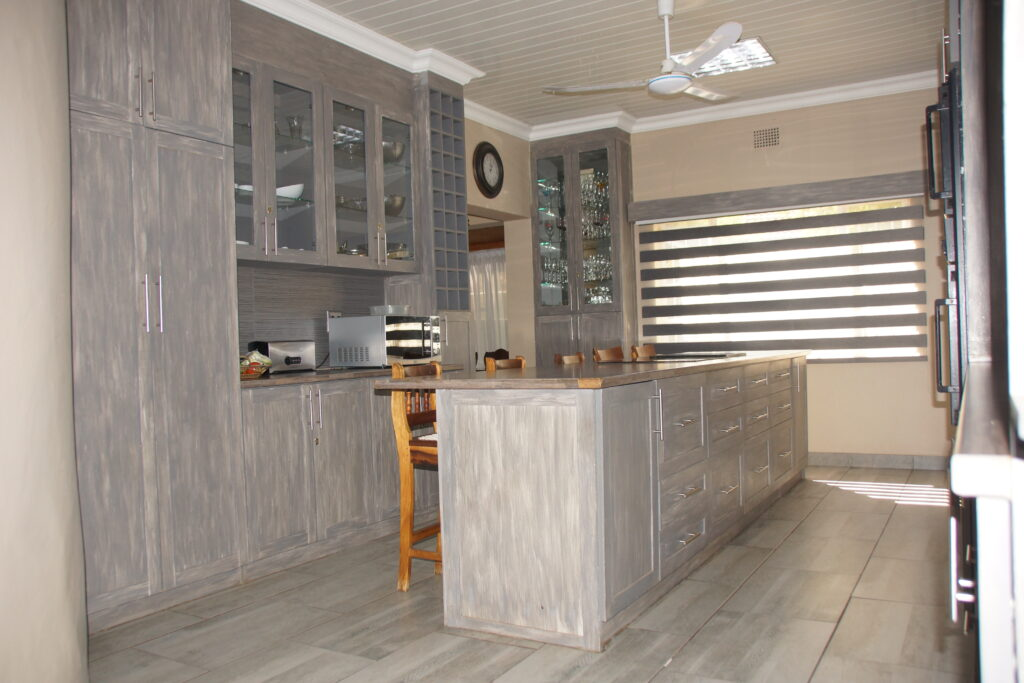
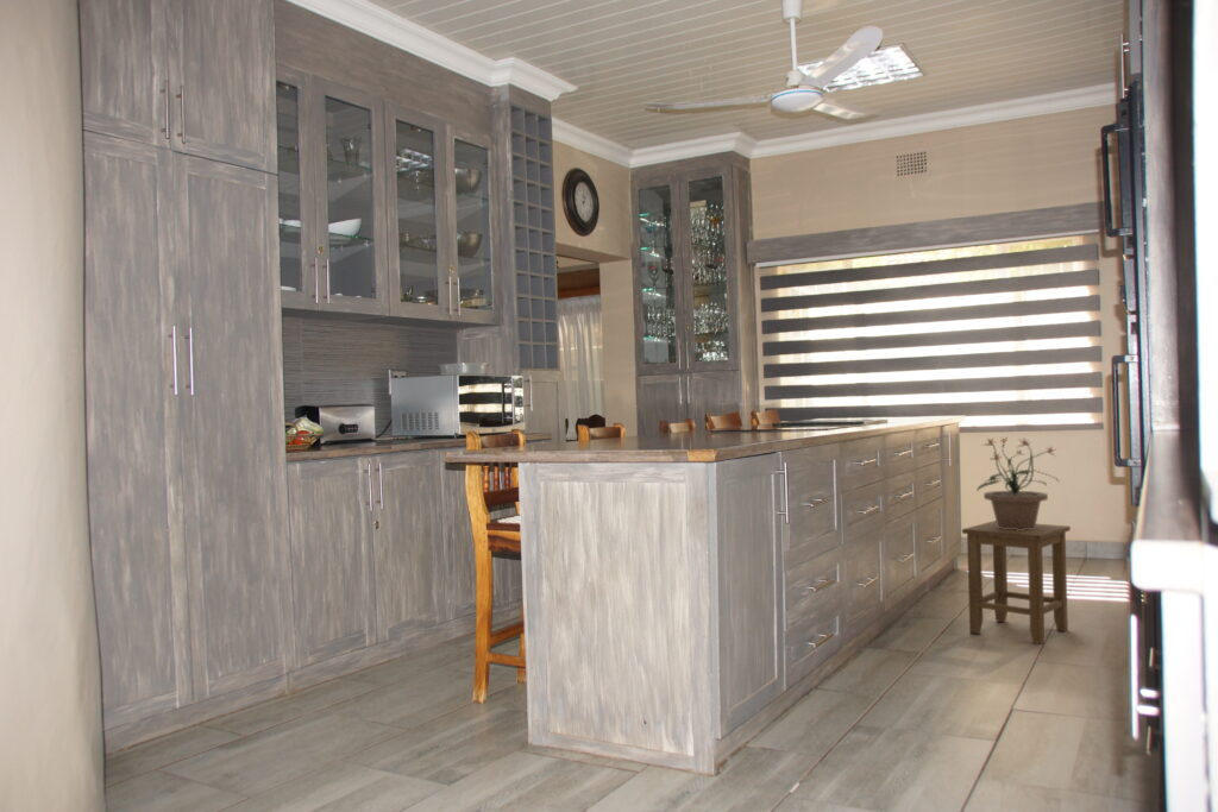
+ potted plant [975,436,1061,530]
+ stool [961,520,1072,646]
